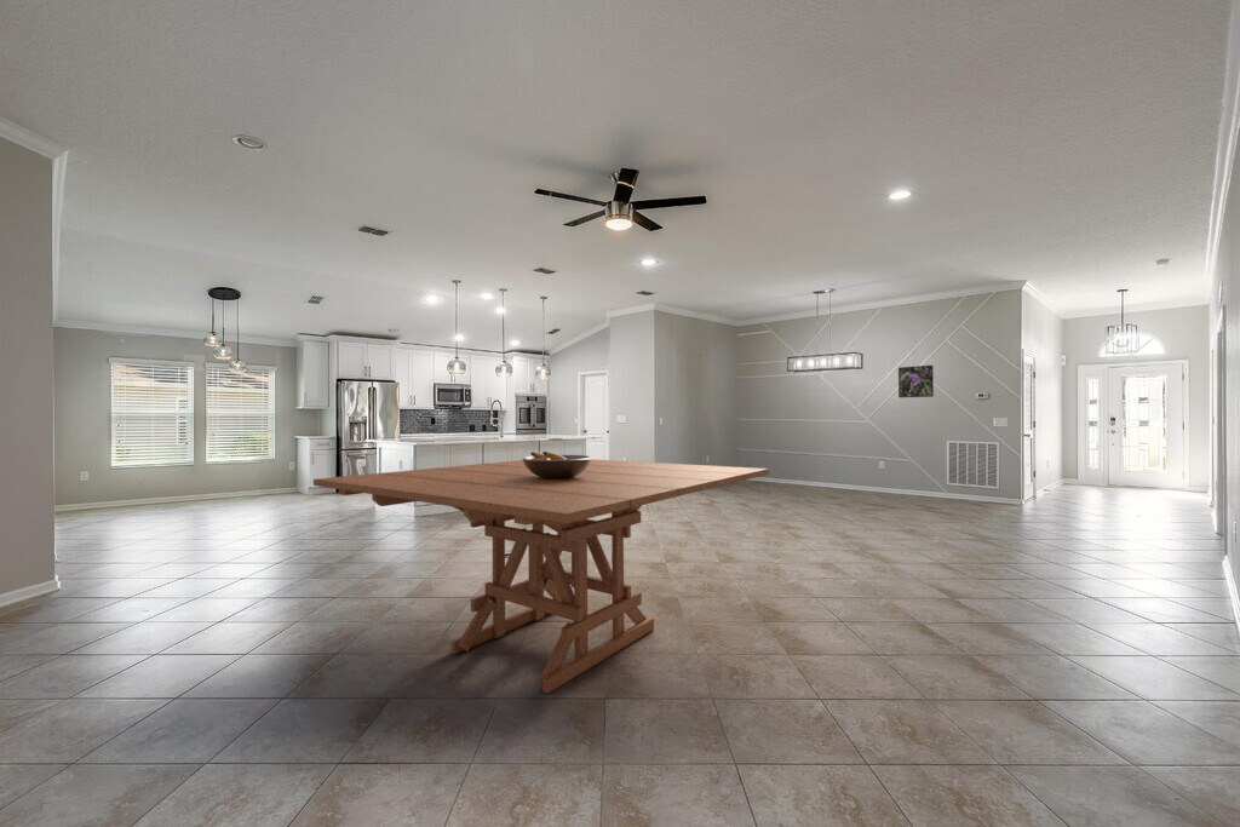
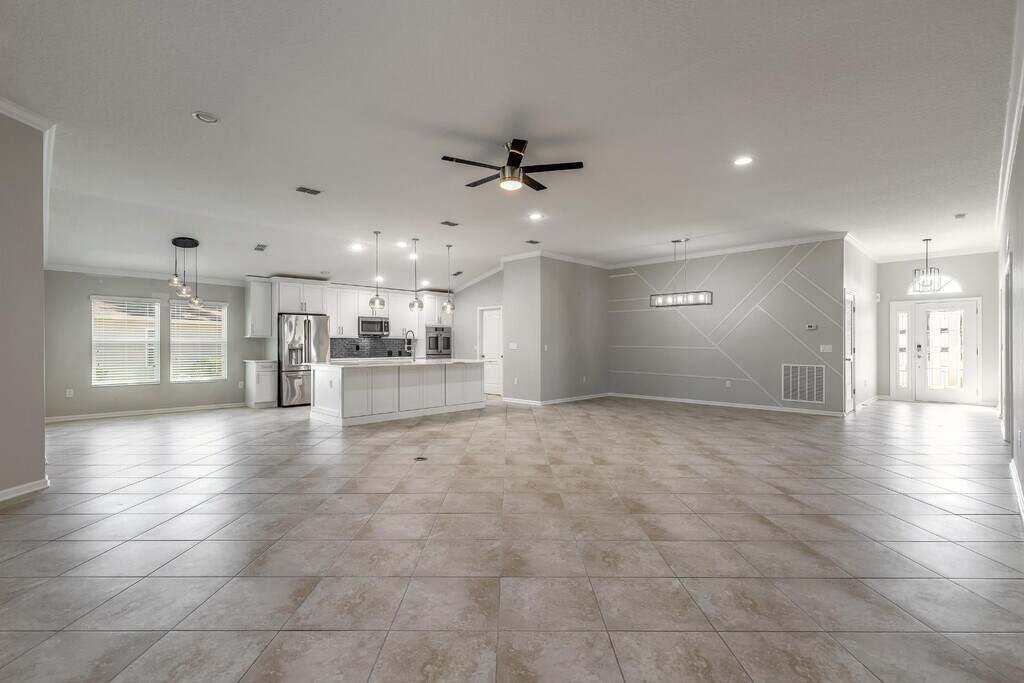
- dining table [312,459,770,695]
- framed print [897,364,935,398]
- fruit bowl [521,450,593,478]
